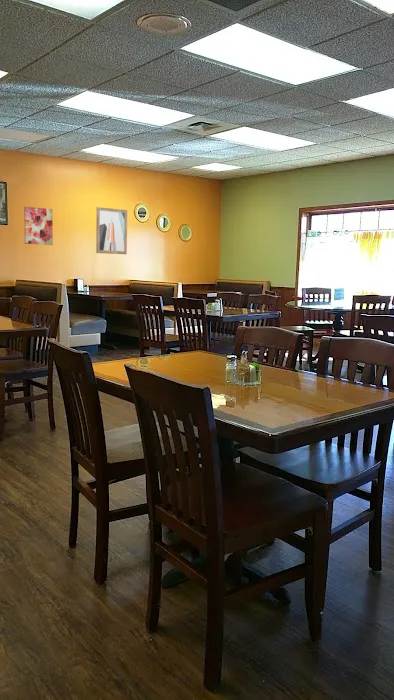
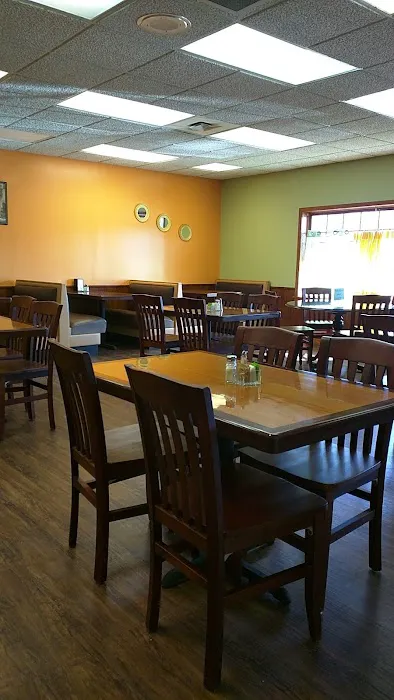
- wall art [23,206,54,246]
- wall art [95,206,128,255]
